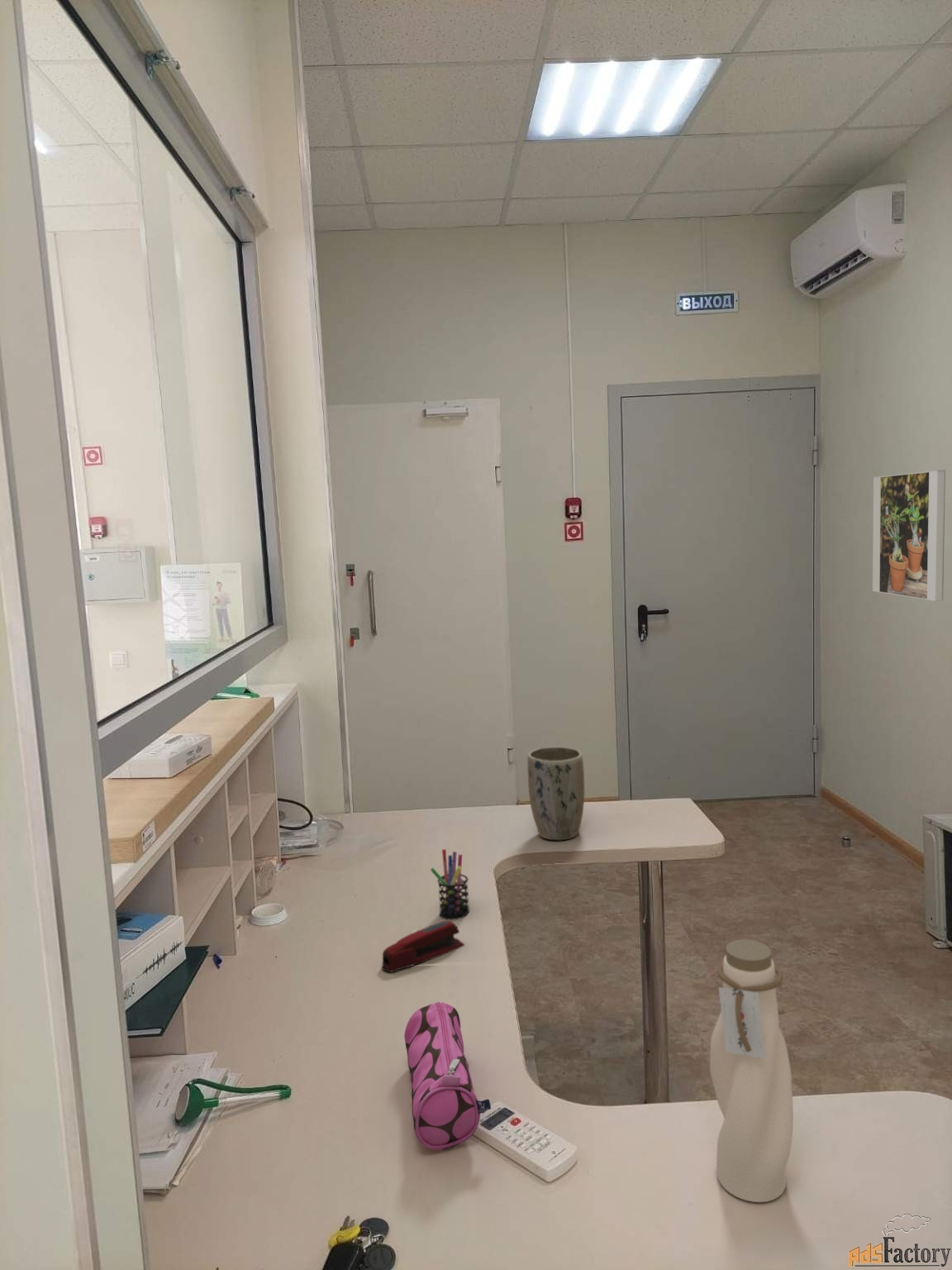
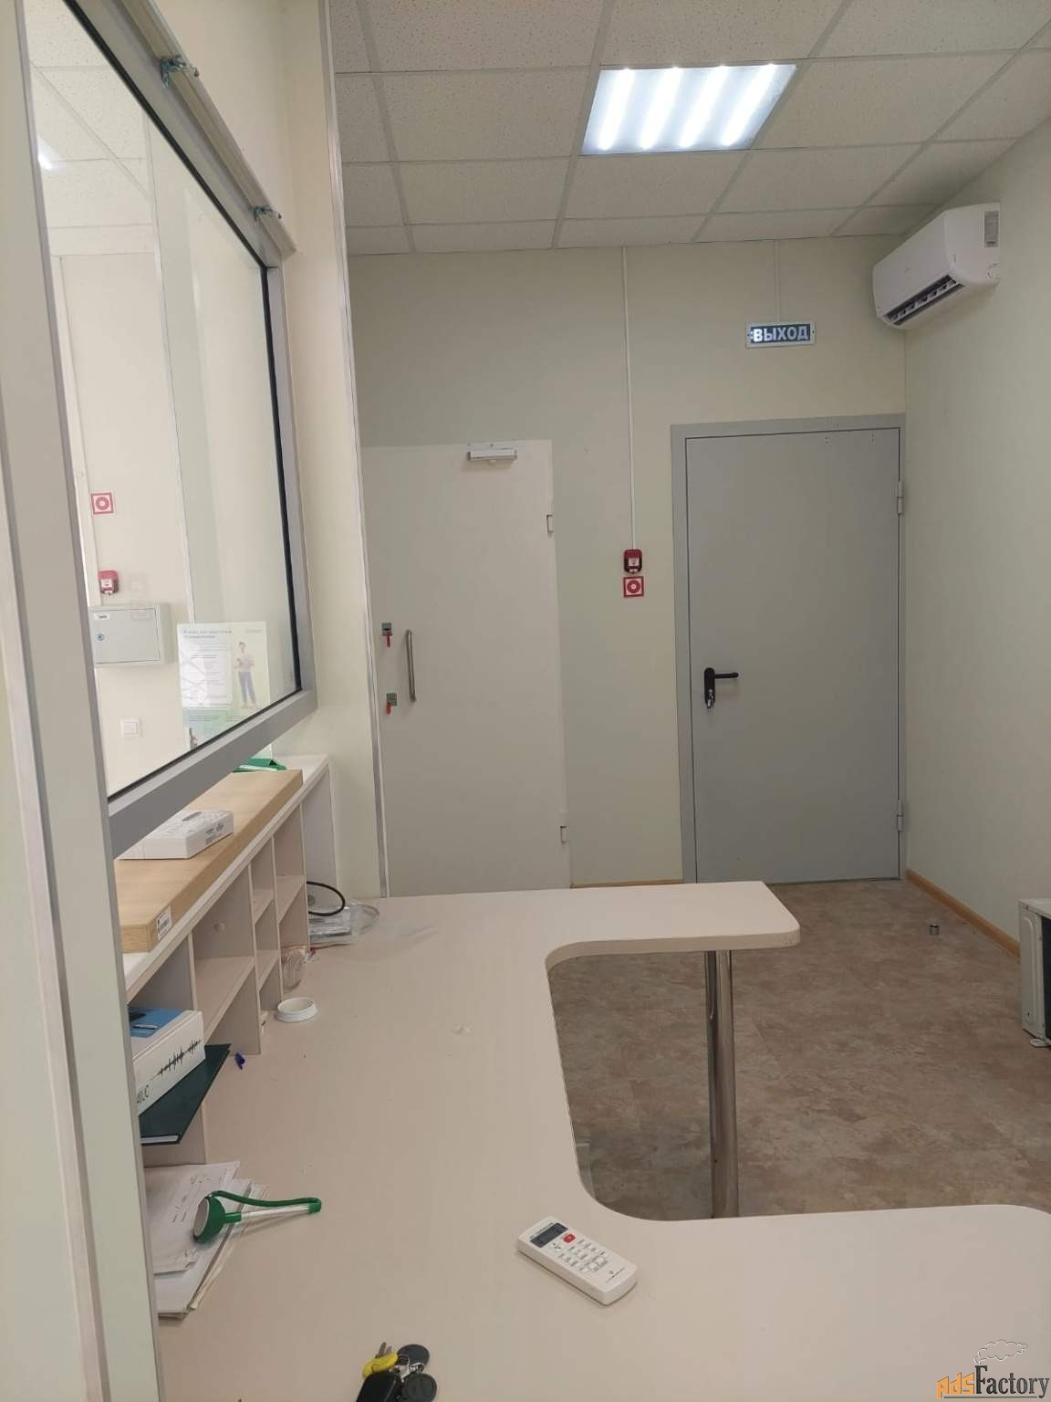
- plant pot [526,746,585,841]
- stapler [380,919,465,973]
- pen holder [430,848,470,921]
- pencil case [403,1001,492,1151]
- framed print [872,469,946,602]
- water bottle [709,938,794,1203]
